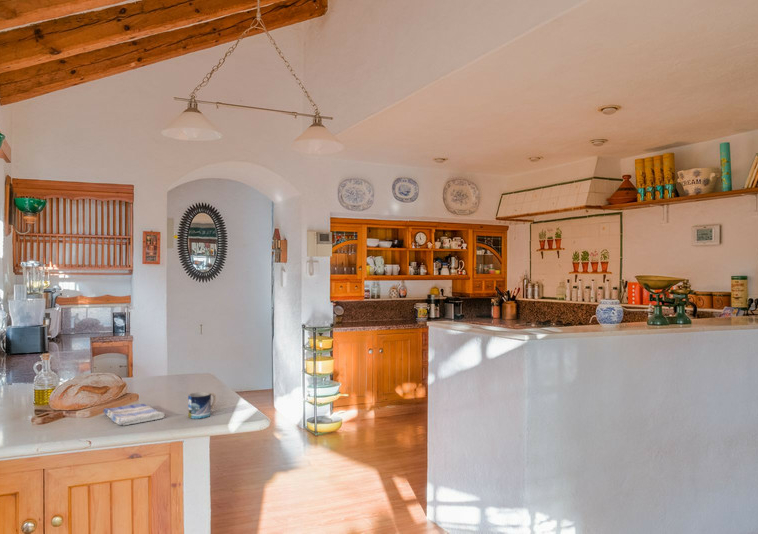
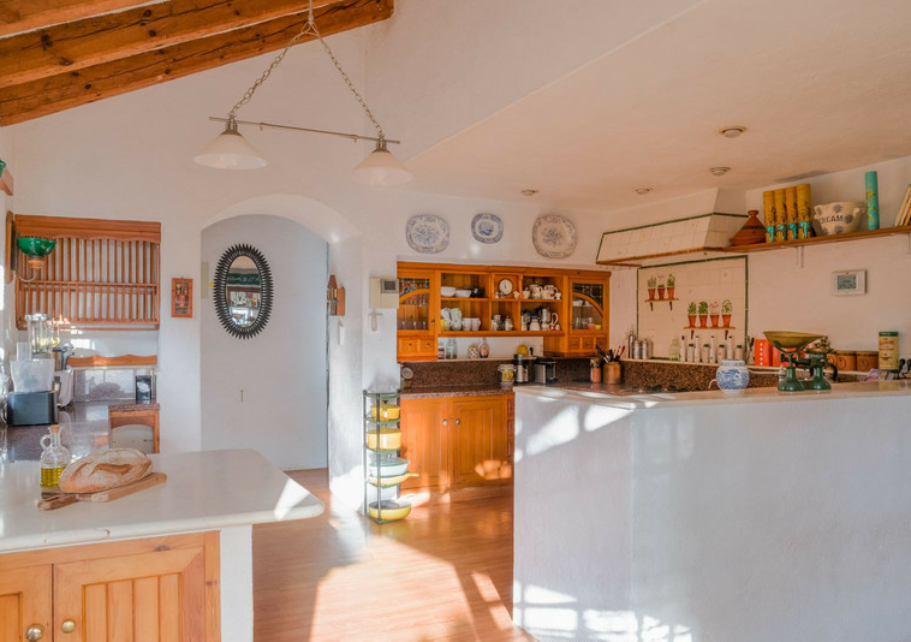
- mug [187,391,217,420]
- dish towel [102,403,166,426]
